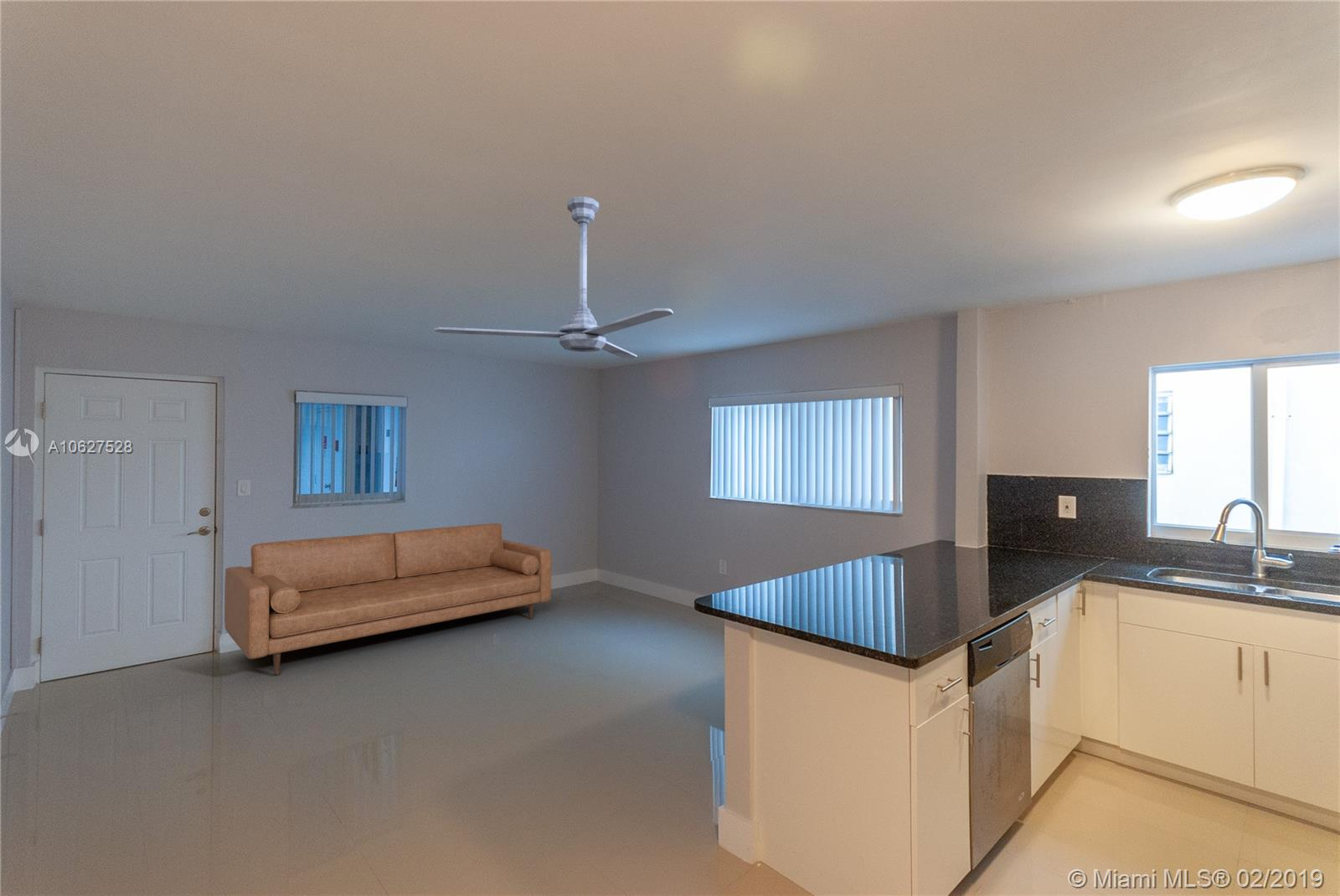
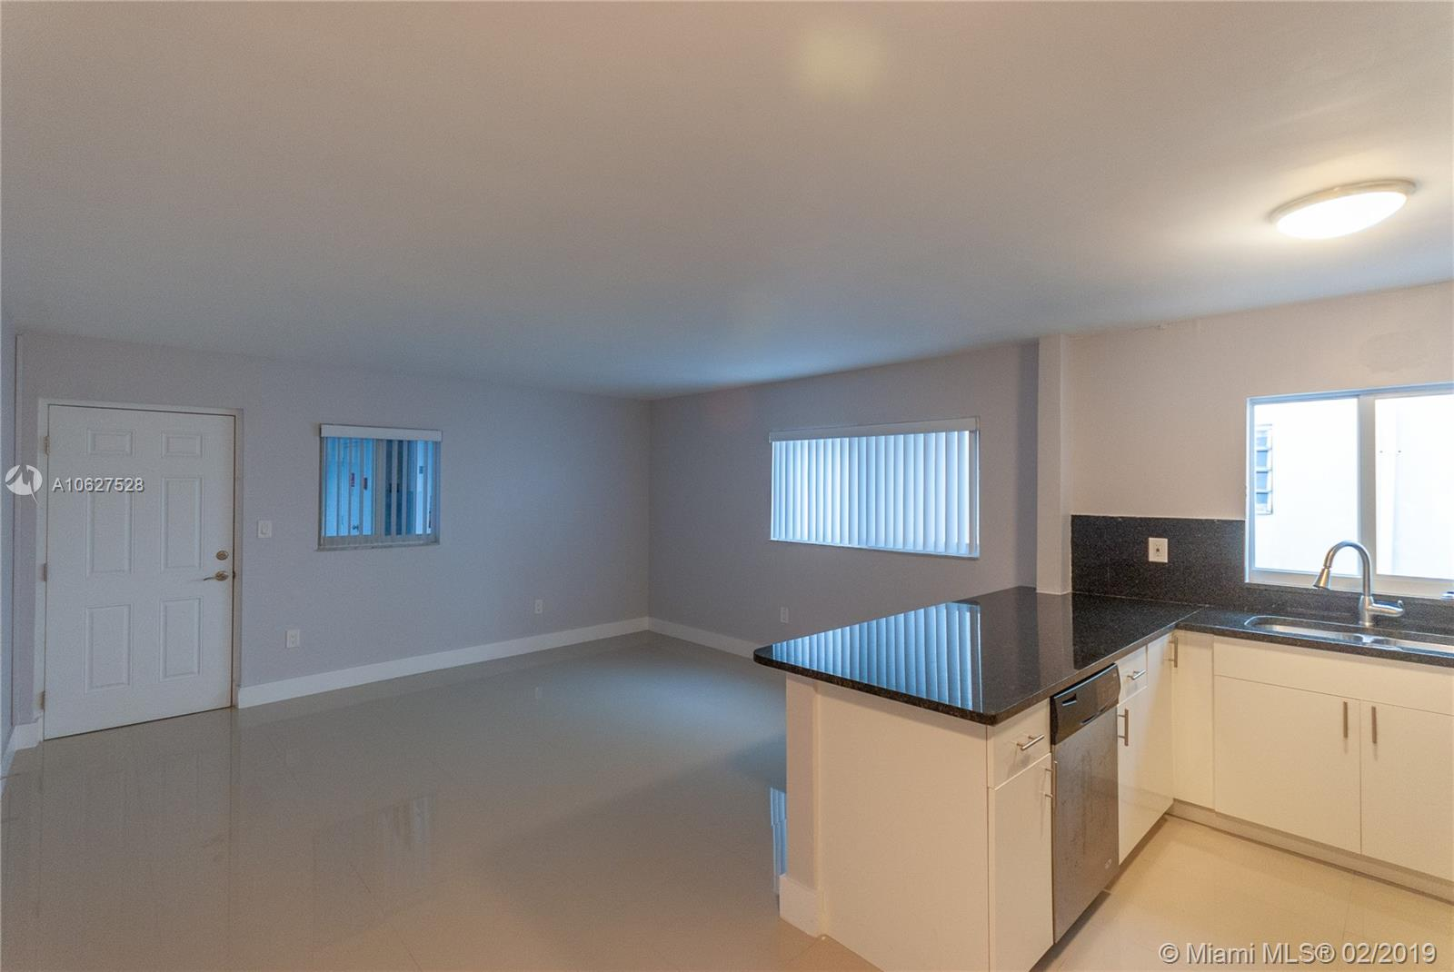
- sofa [224,523,552,676]
- ceiling fan [433,196,674,359]
